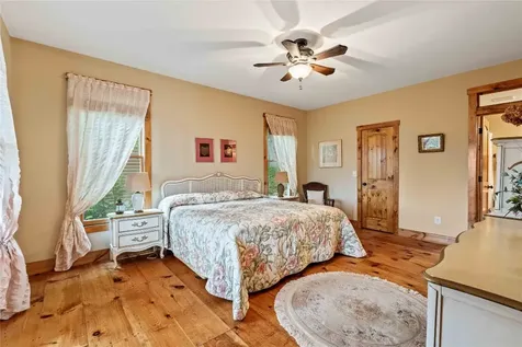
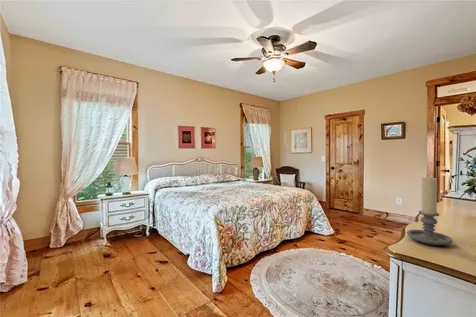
+ candle holder [406,176,454,246]
